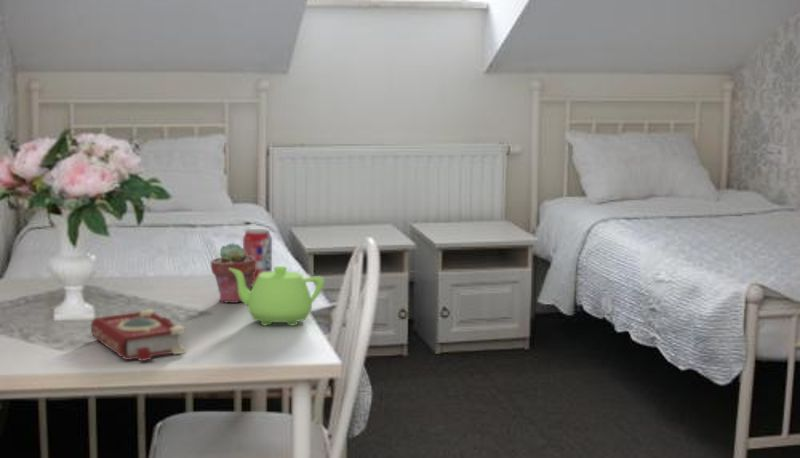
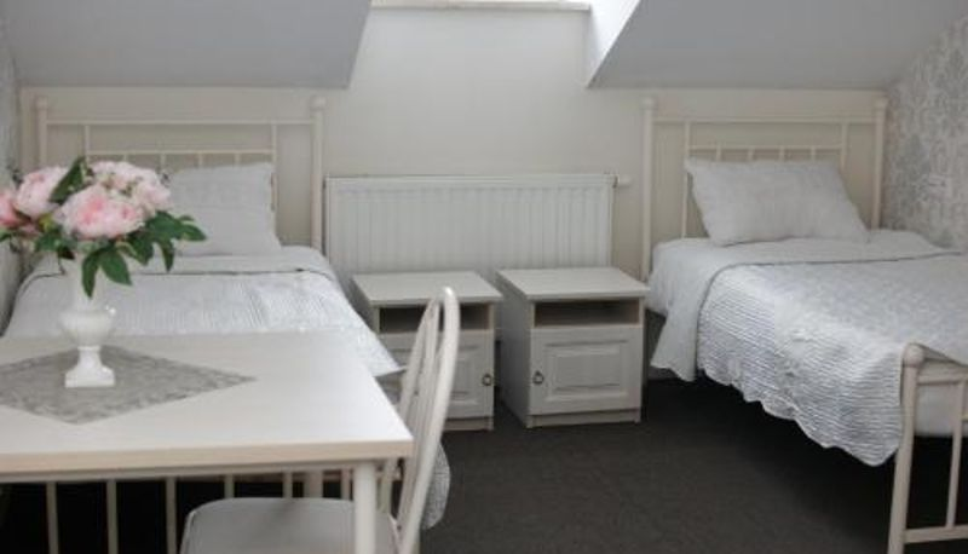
- beverage can [242,228,273,288]
- teapot [229,265,326,327]
- potted succulent [210,242,256,304]
- book [90,308,187,362]
